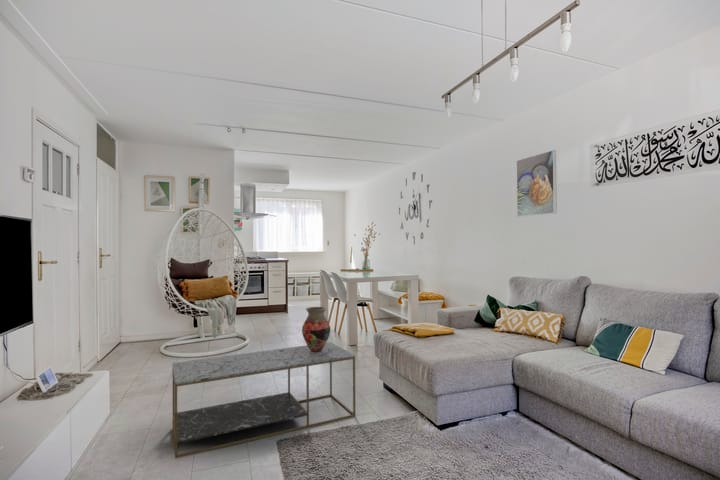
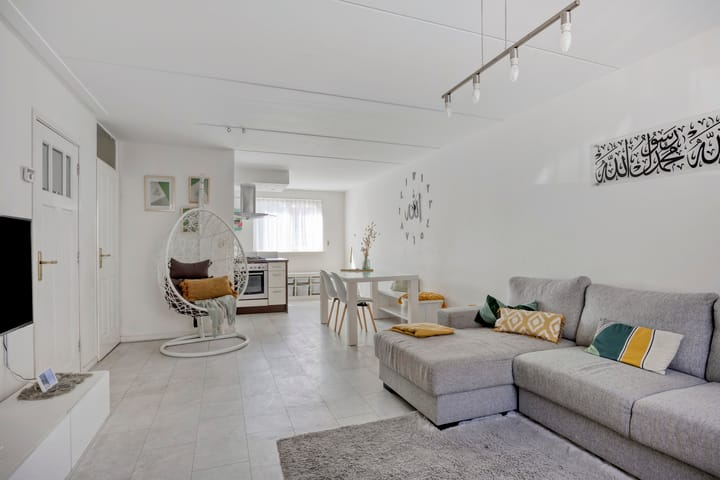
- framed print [516,149,558,218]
- vase [301,306,331,352]
- coffee table [171,341,356,459]
